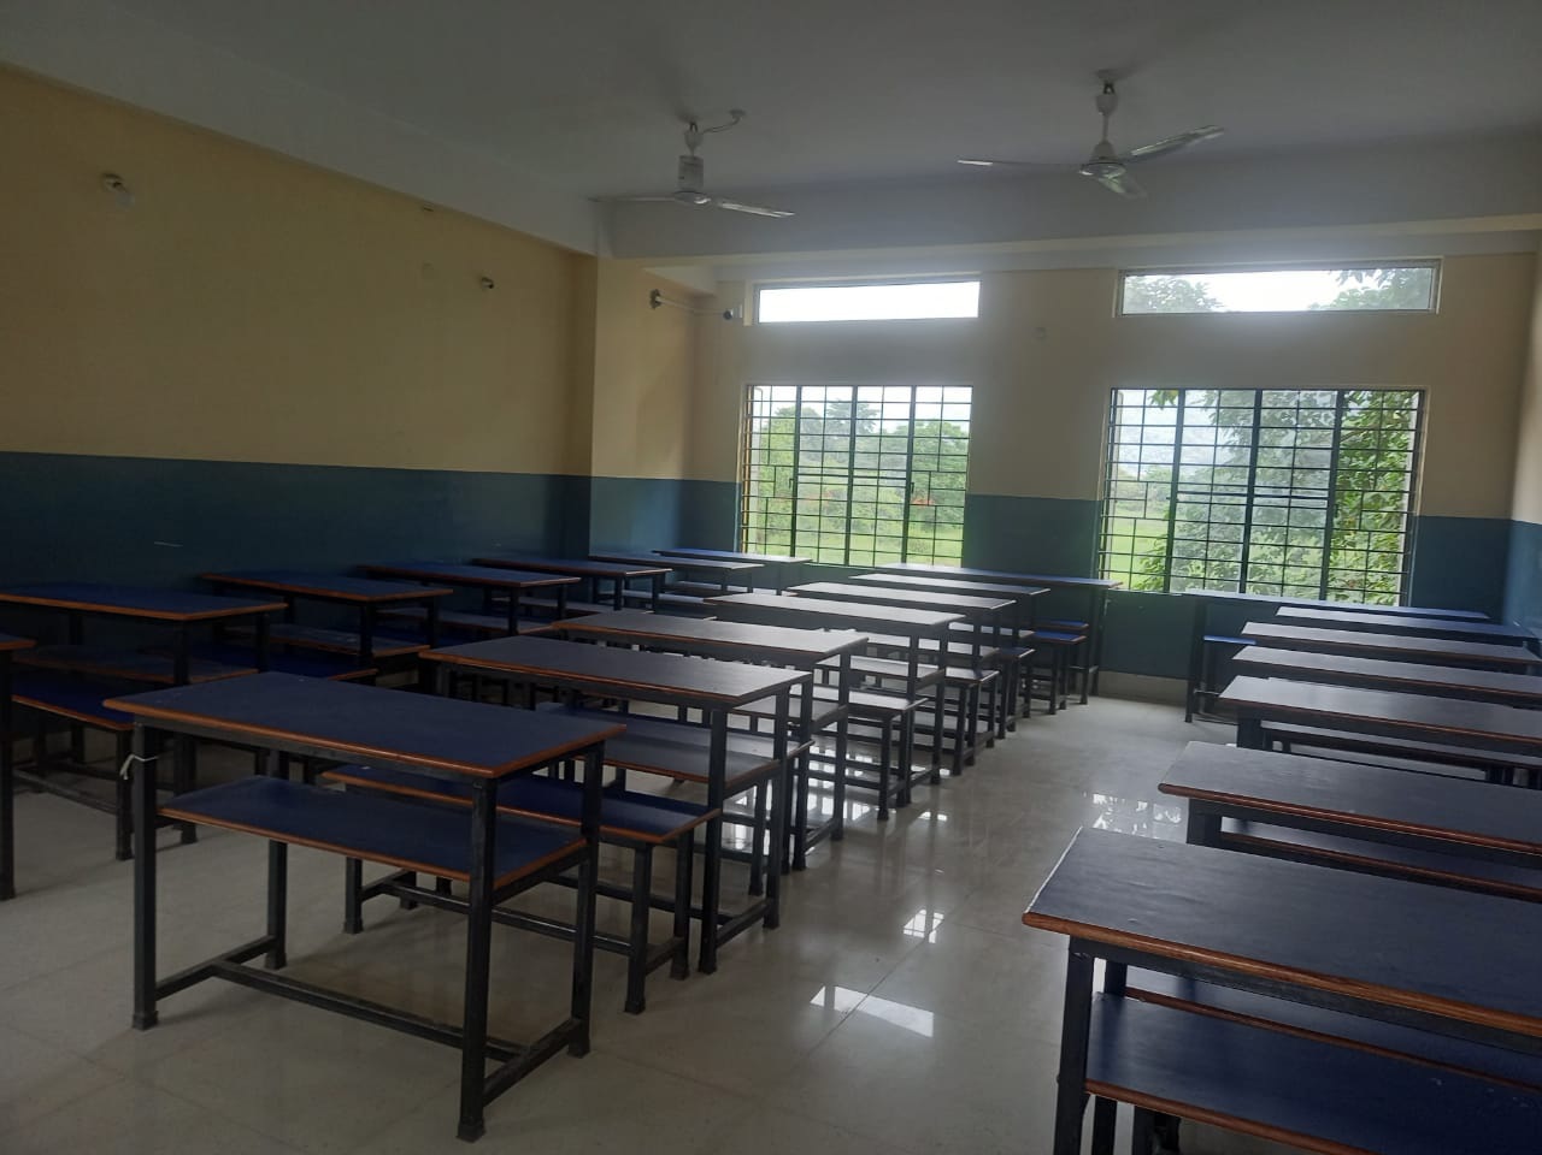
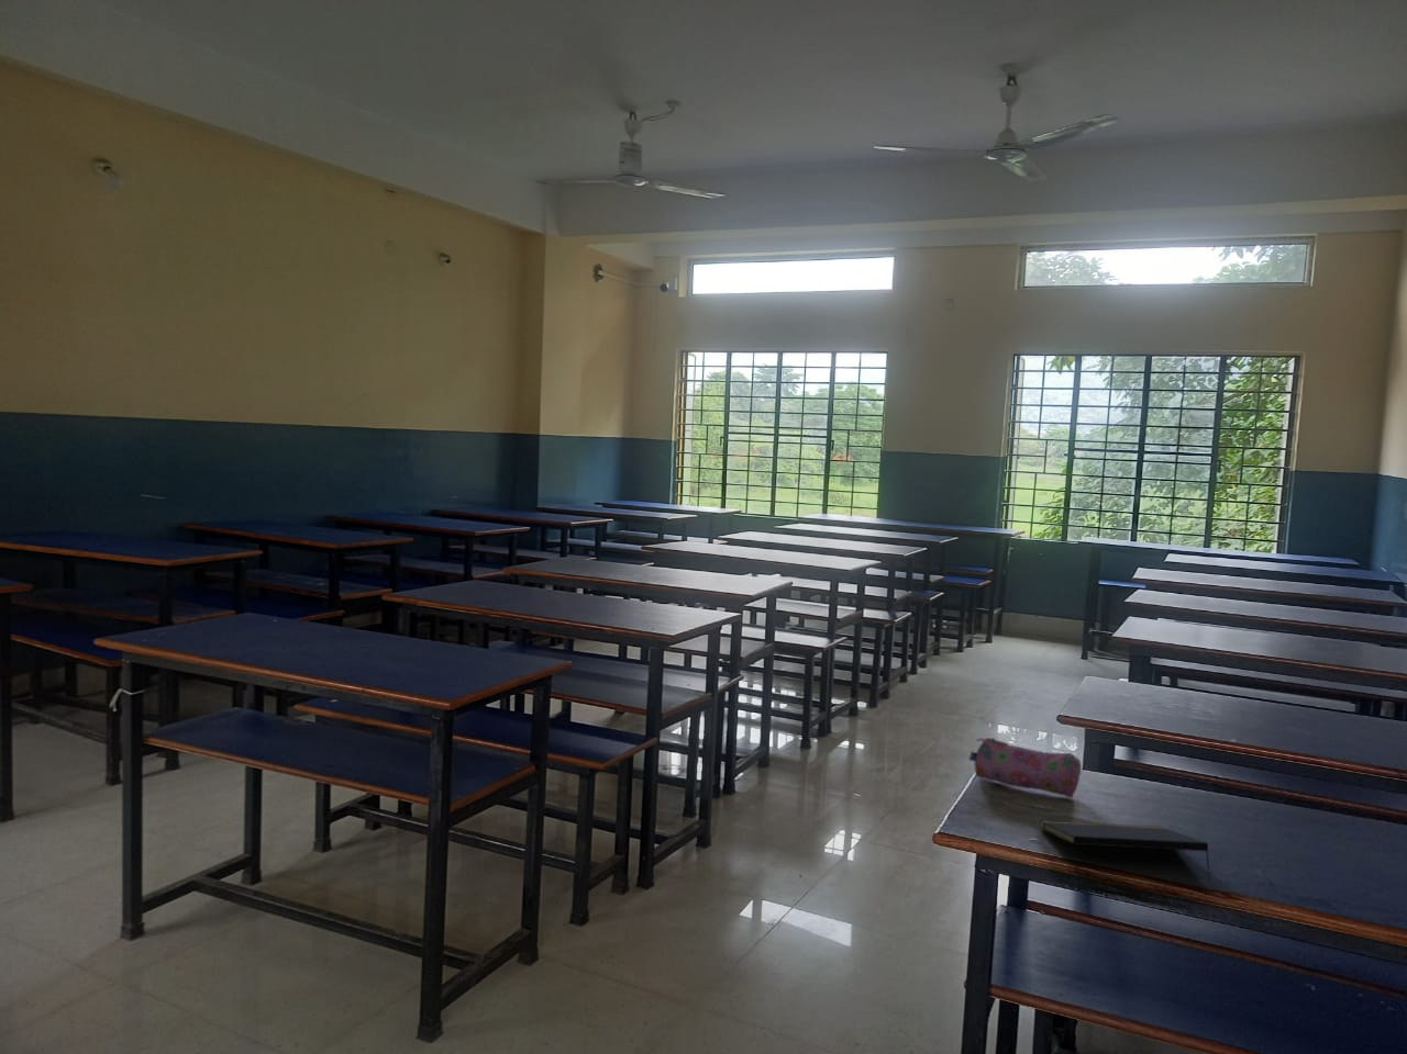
+ pencil case [968,736,1082,799]
+ notepad [1039,819,1210,869]
